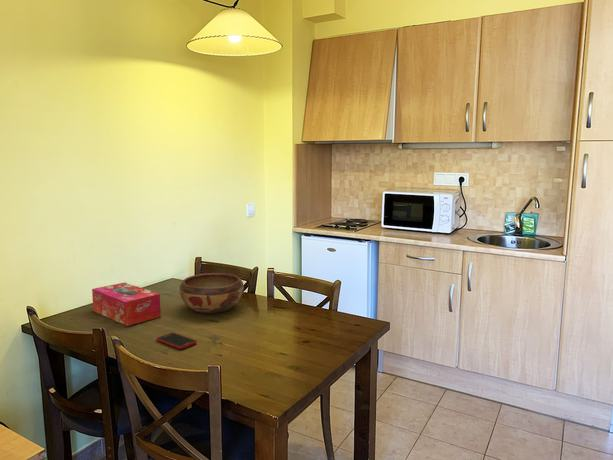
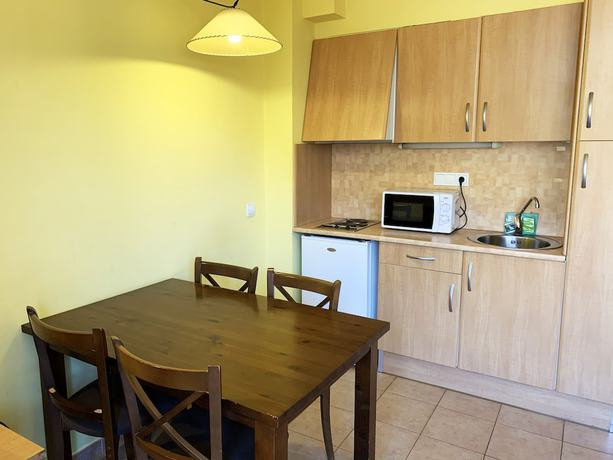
- tissue box [91,281,162,327]
- decorative bowl [178,272,245,314]
- cell phone [156,332,197,350]
